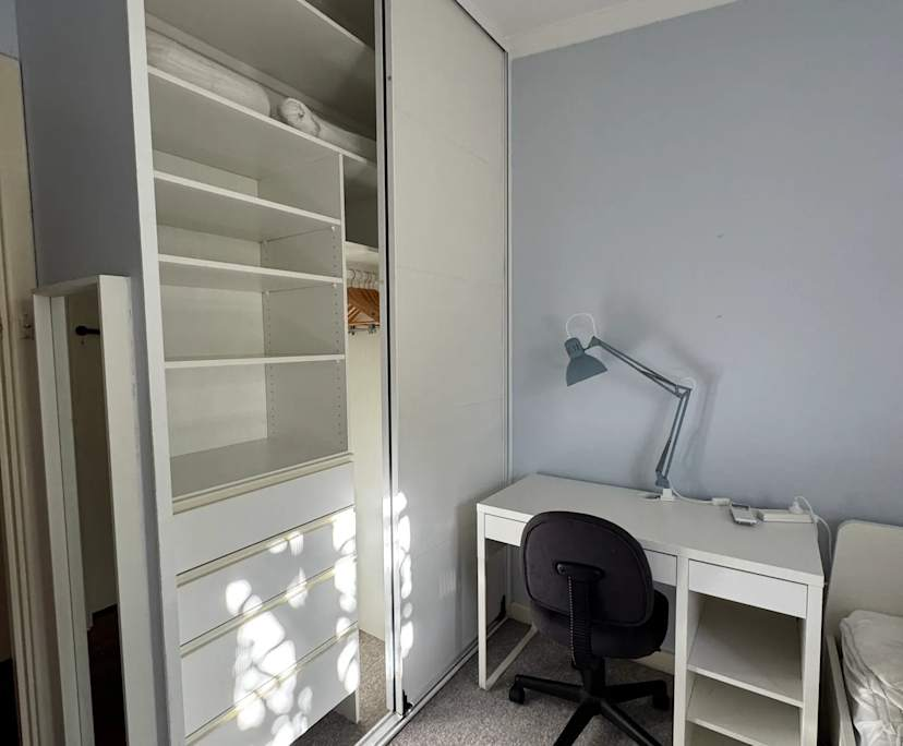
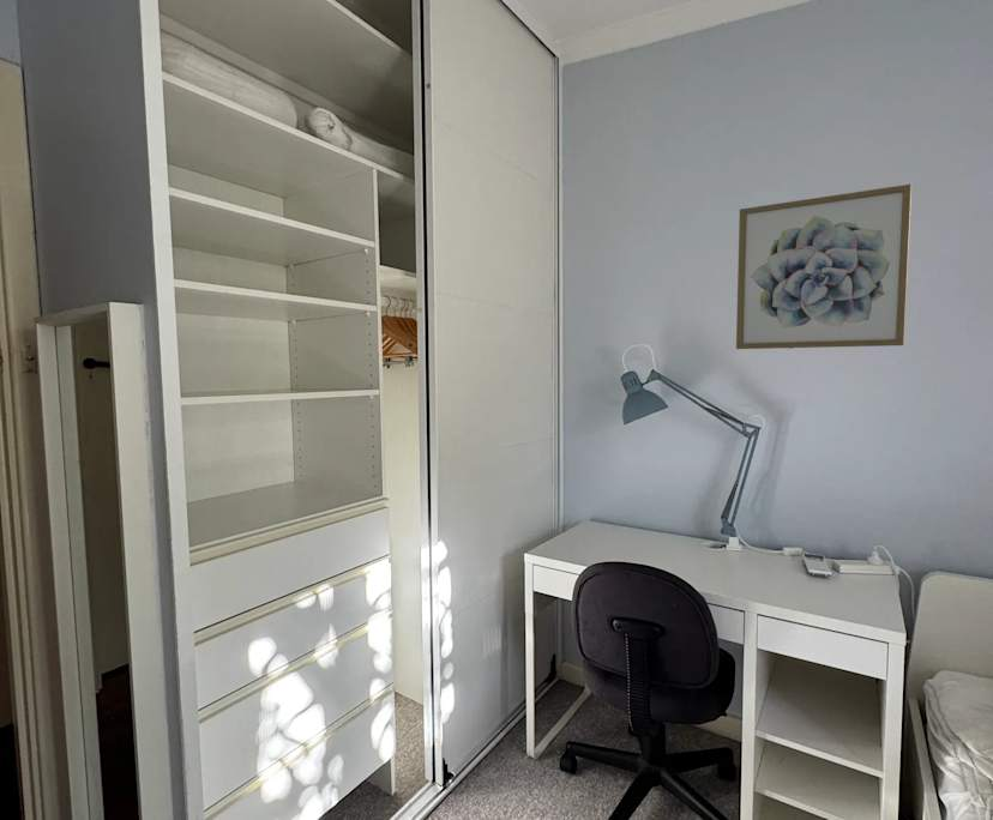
+ wall art [735,183,913,350]
